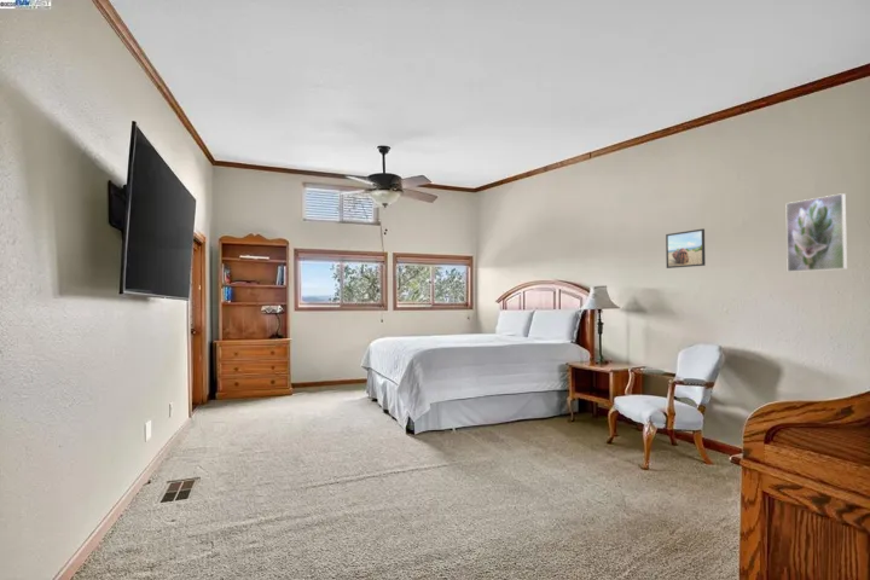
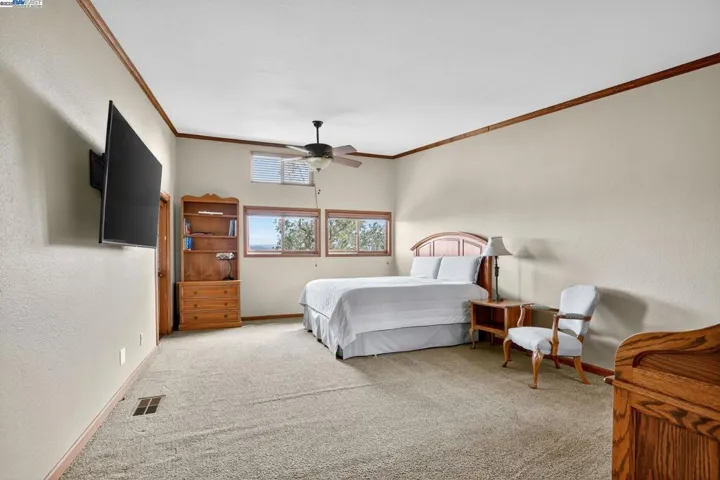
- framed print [665,227,707,269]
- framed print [785,192,848,273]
